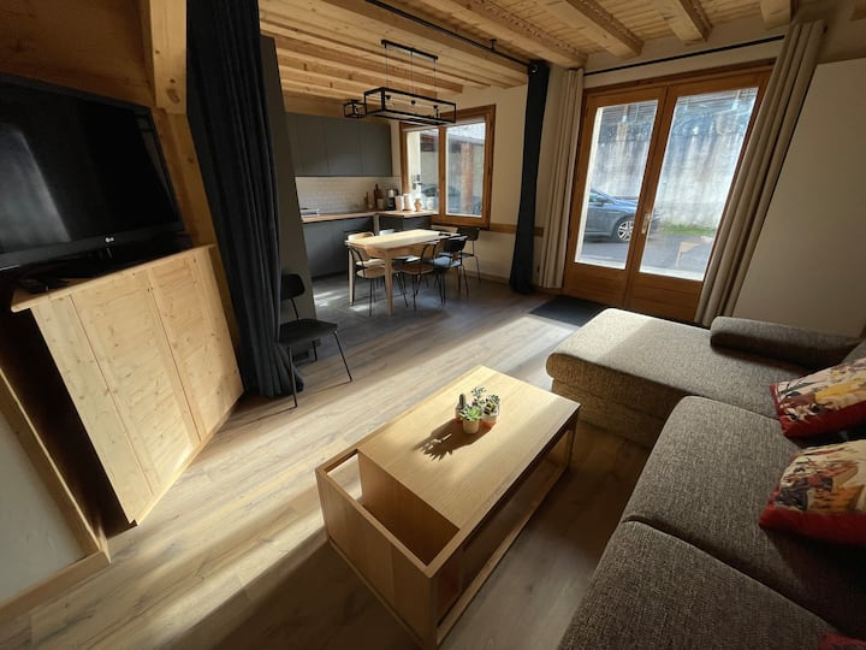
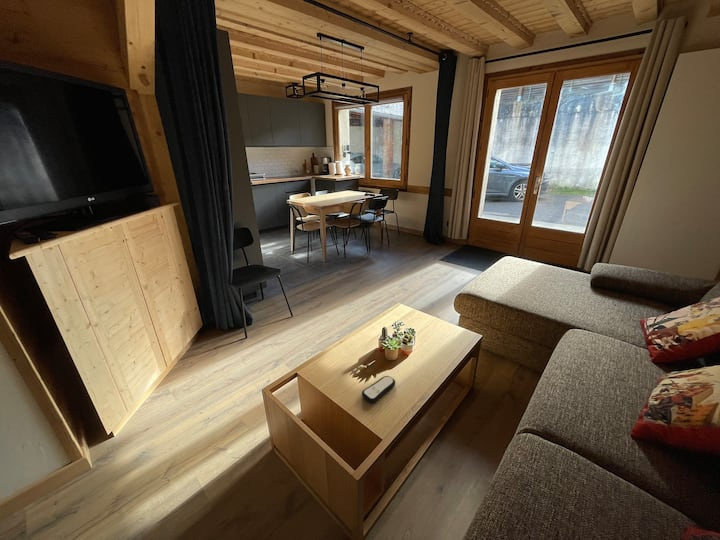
+ remote control [361,375,396,403]
